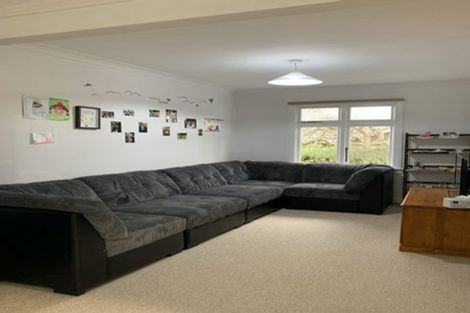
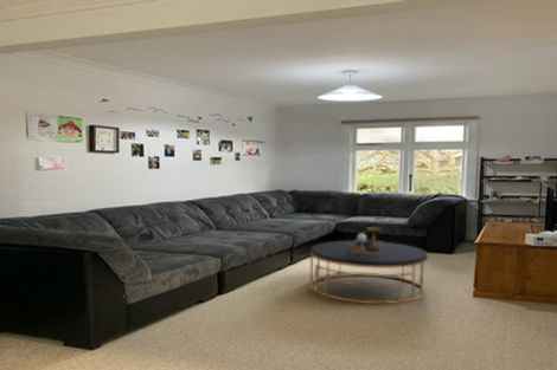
+ coffee table [309,226,429,305]
